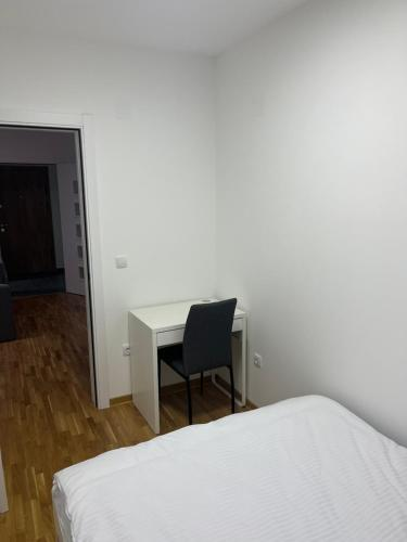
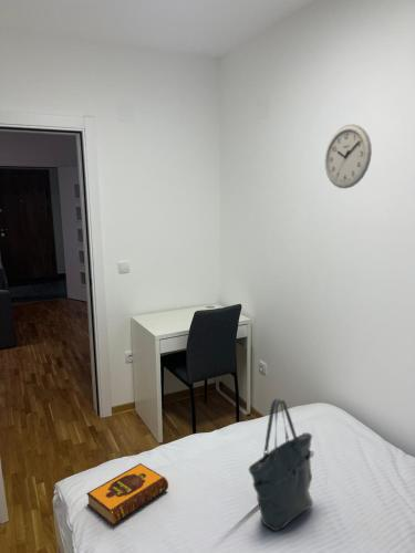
+ hardback book [85,462,169,526]
+ tote bag [248,397,315,532]
+ wall clock [324,123,373,189]
